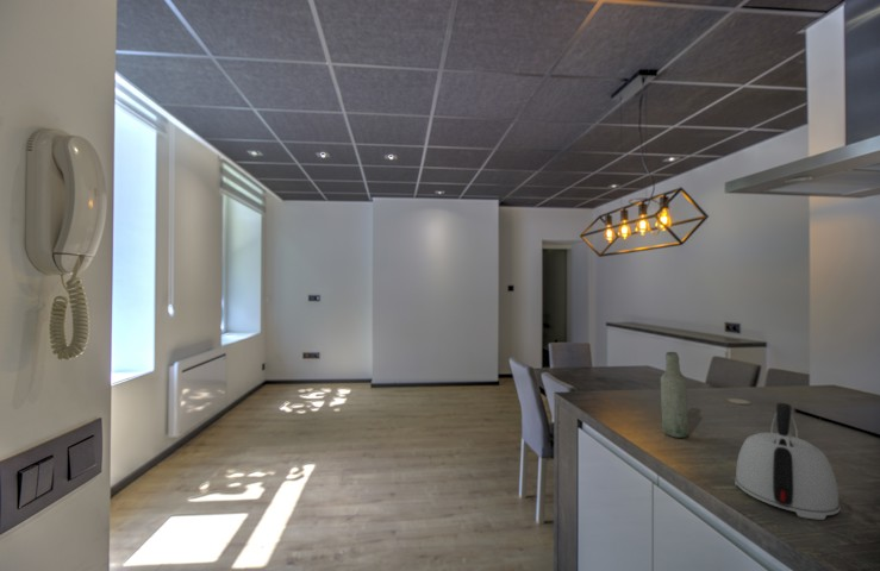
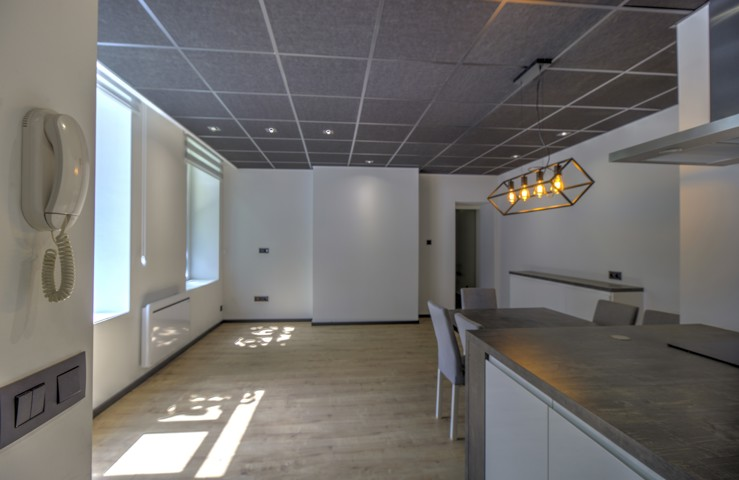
- bottle [660,351,689,439]
- kettle [734,402,842,521]
